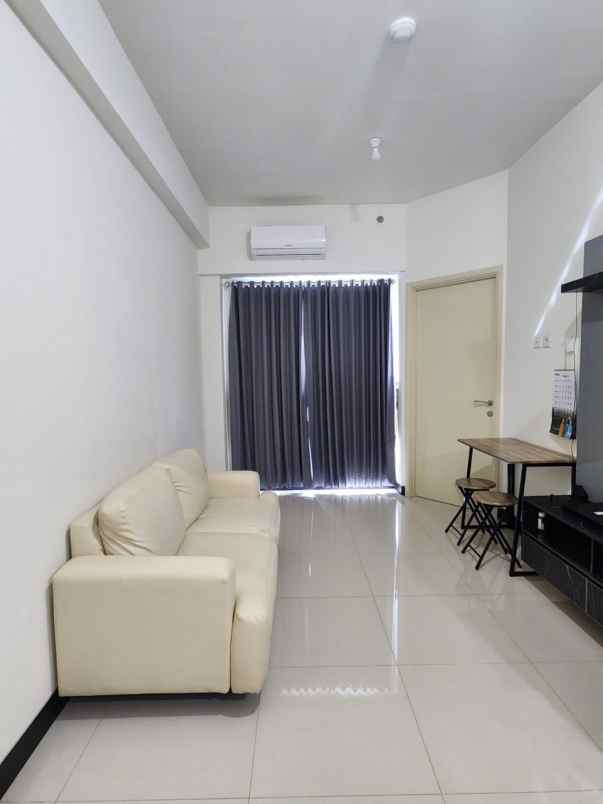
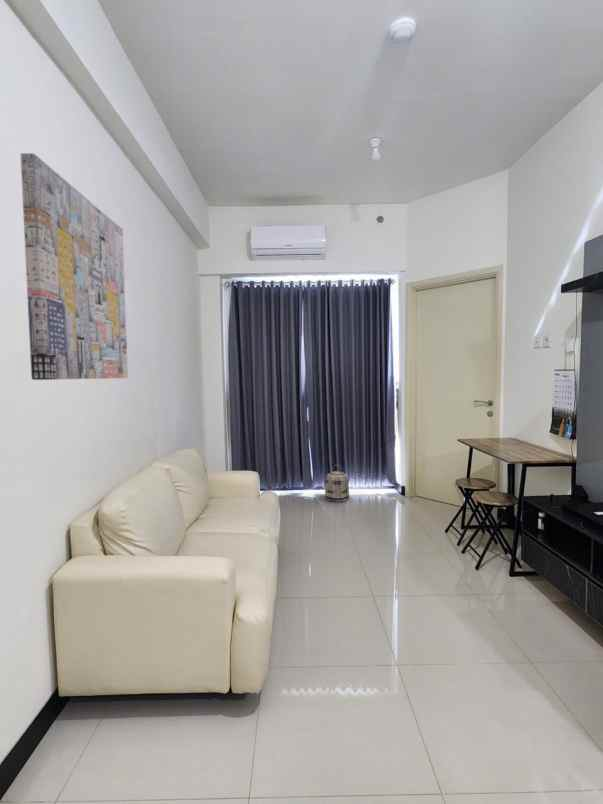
+ wall art [20,152,129,381]
+ basket [324,464,351,503]
